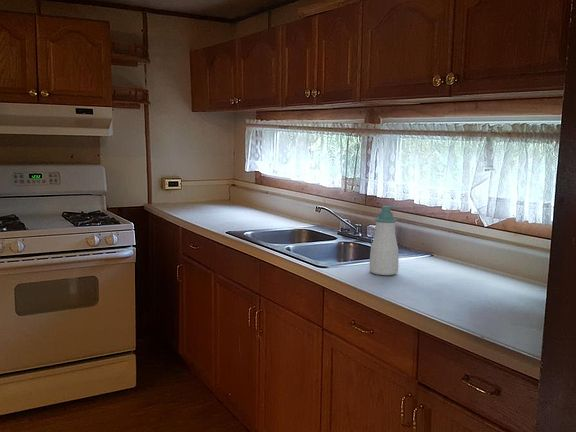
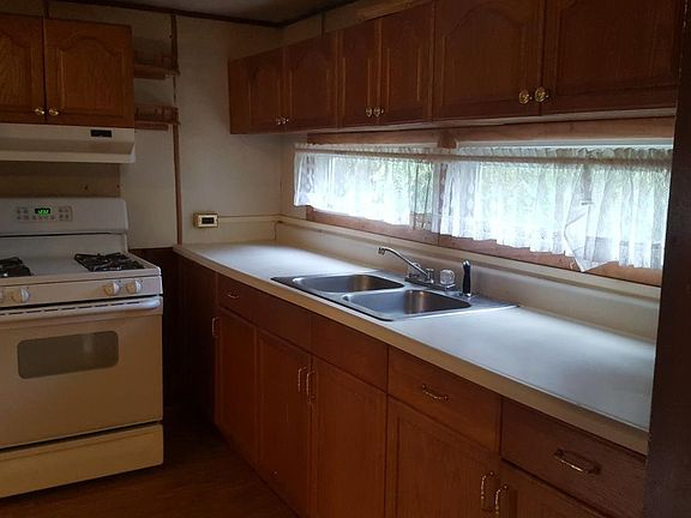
- soap bottle [368,205,400,276]
